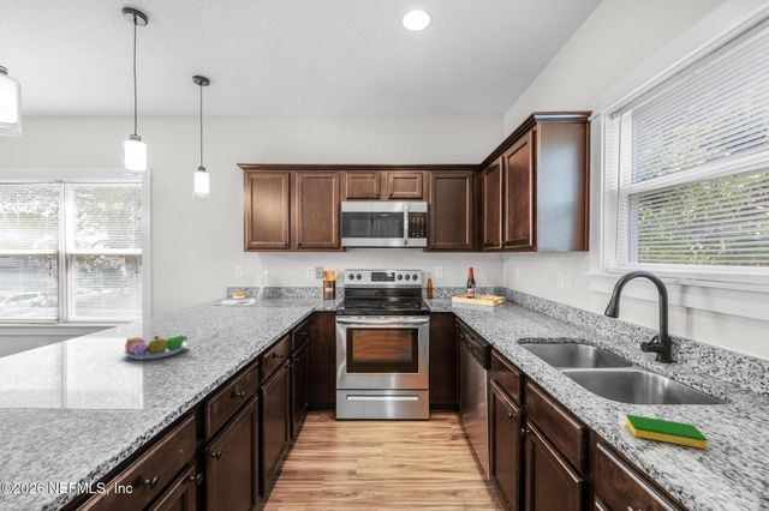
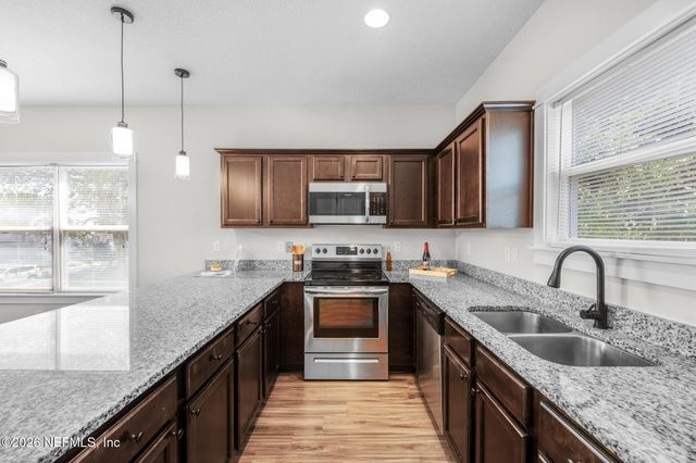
- dish sponge [625,414,708,450]
- fruit bowl [121,333,189,361]
